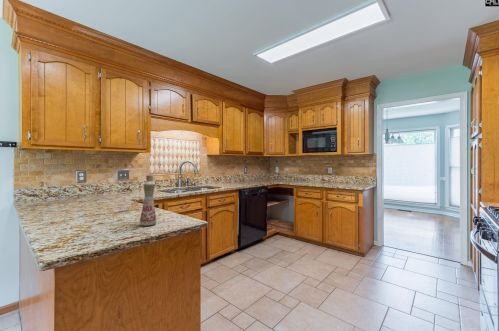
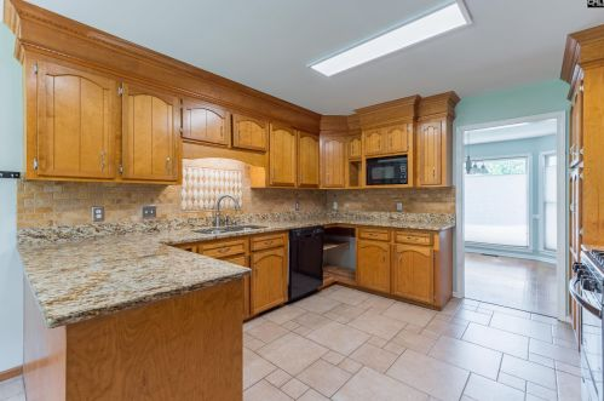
- bottle [139,173,158,227]
